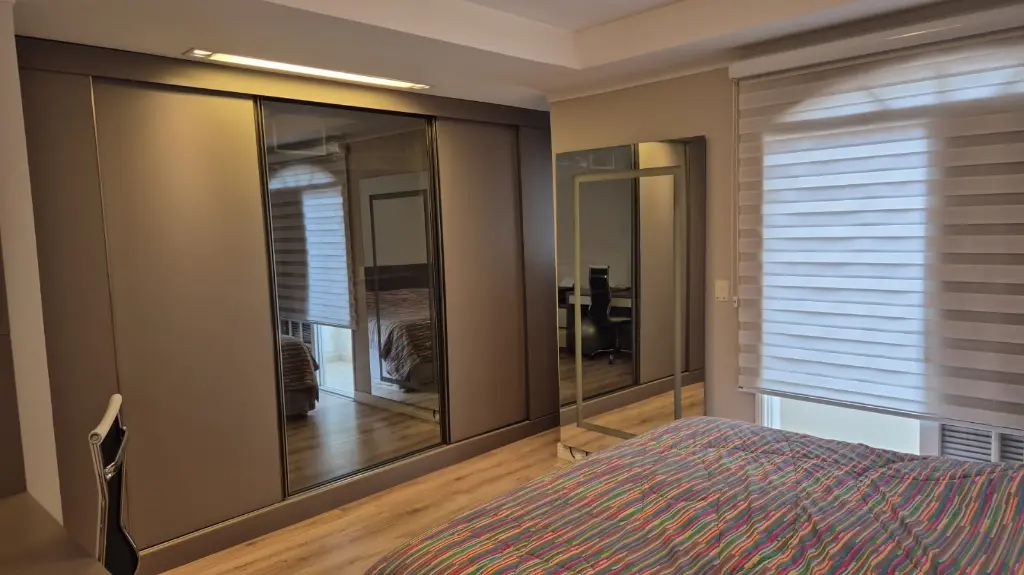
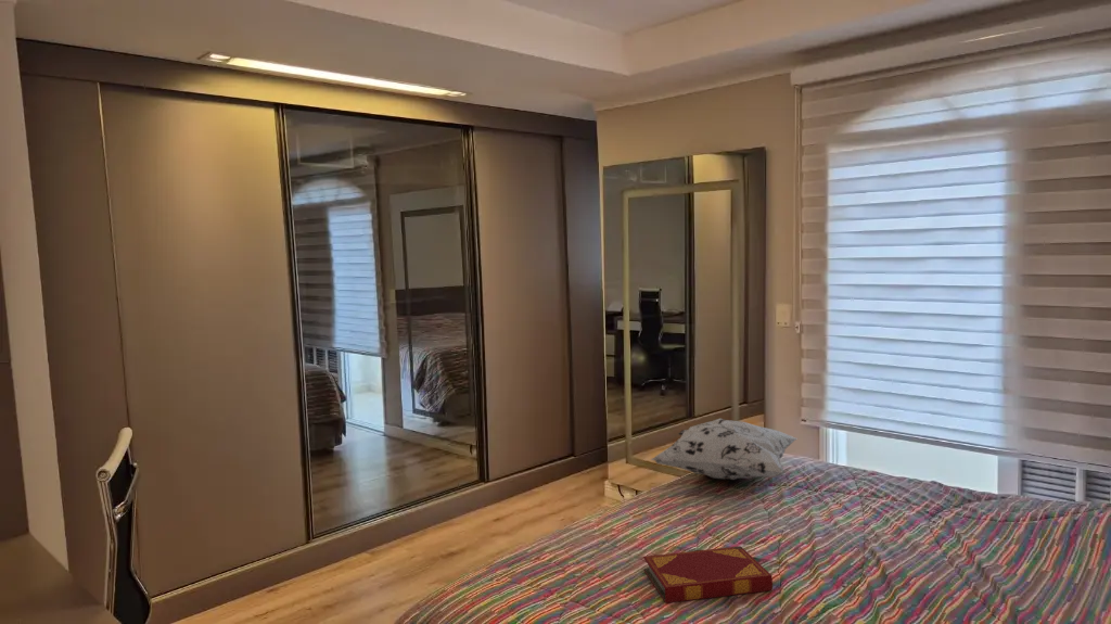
+ hardback book [642,545,774,604]
+ decorative pillow [650,418,799,481]
